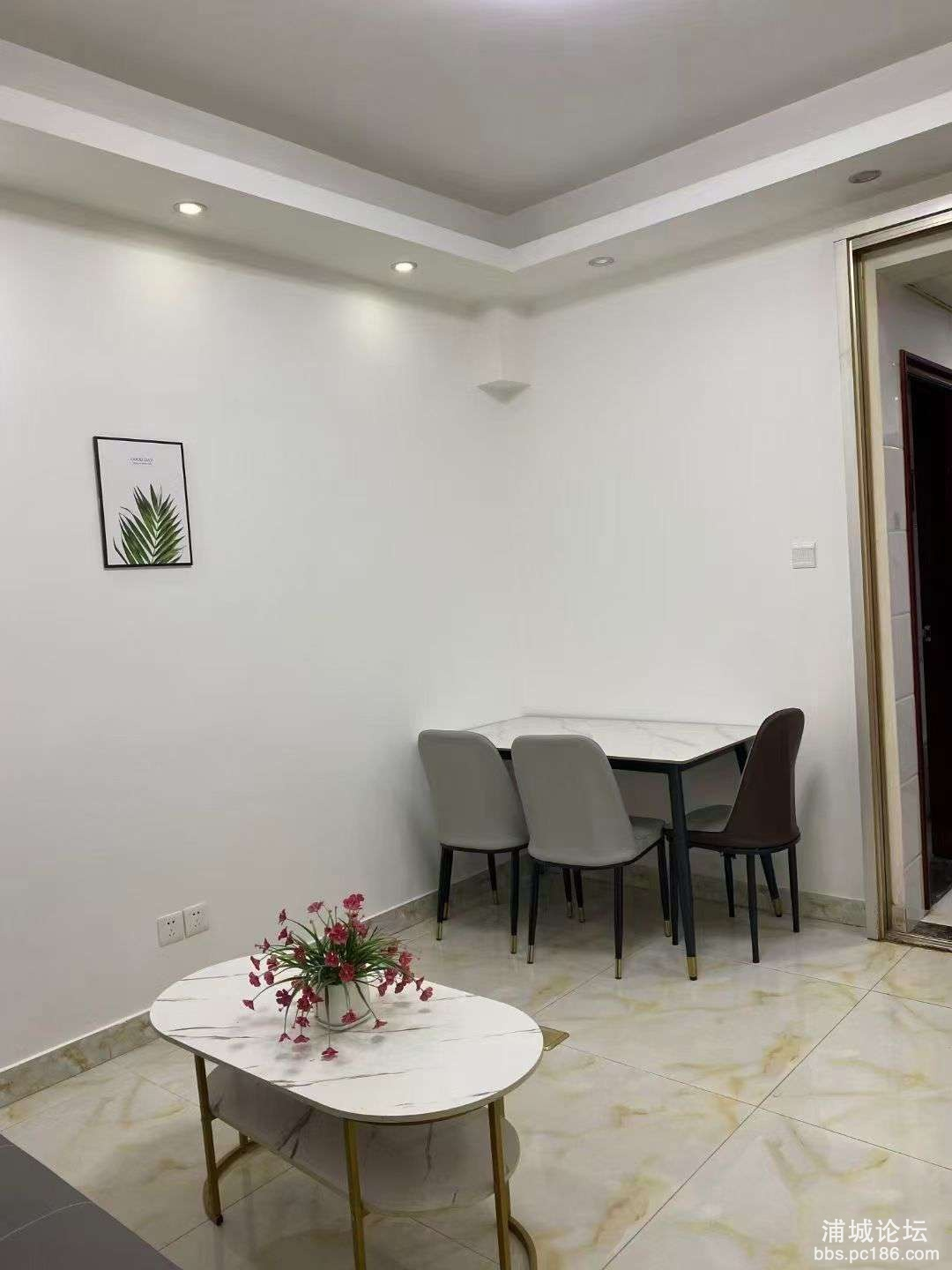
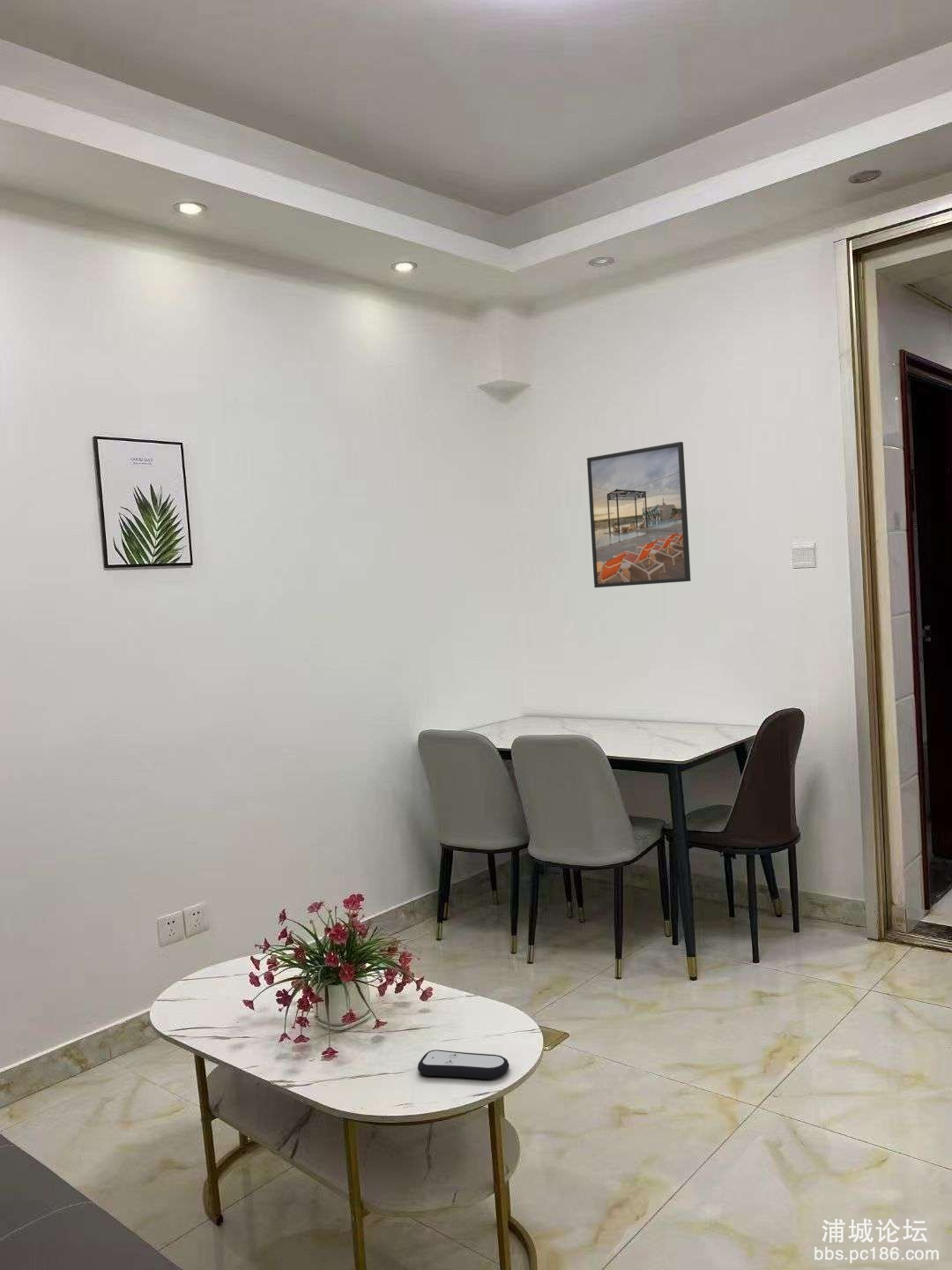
+ remote control [417,1049,510,1080]
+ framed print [586,441,692,588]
